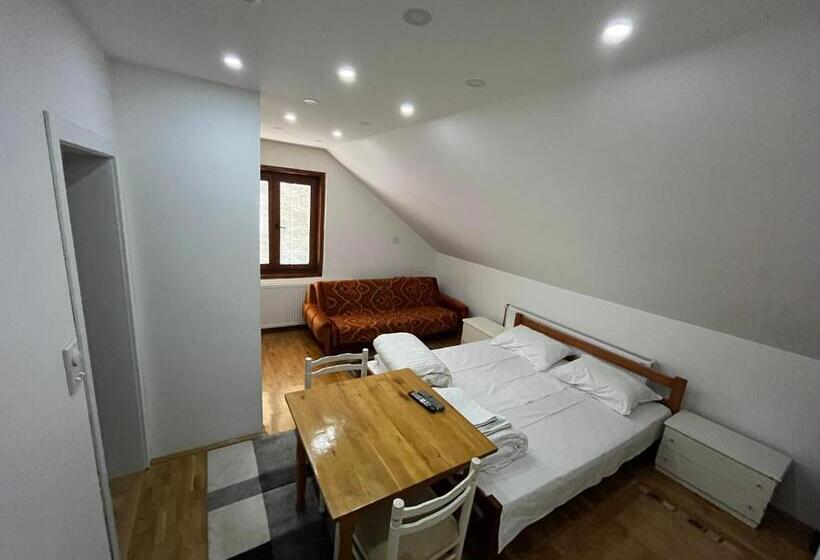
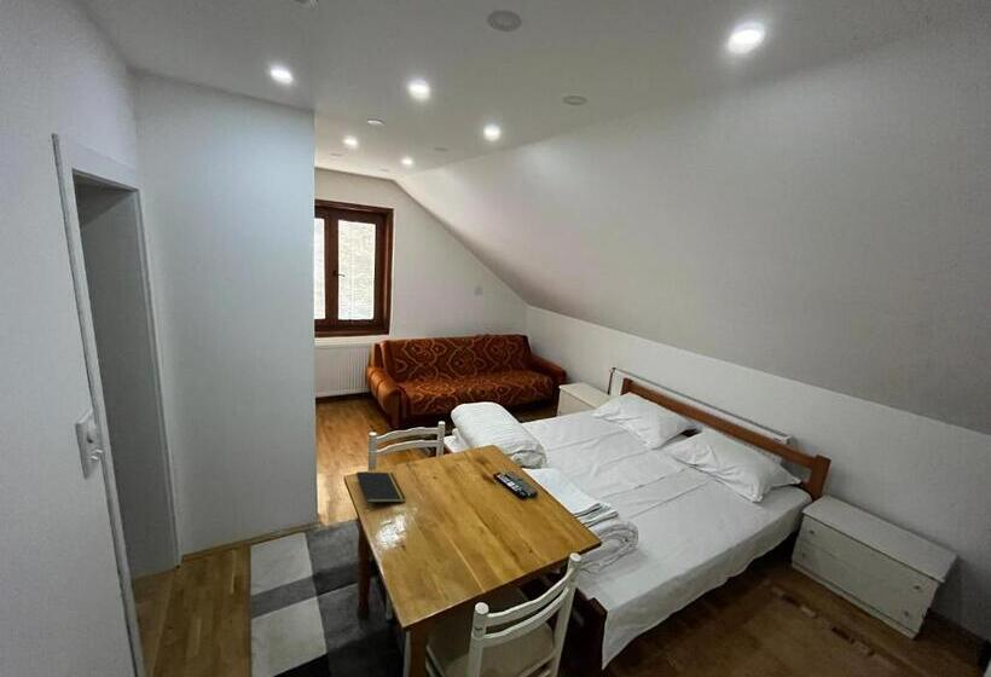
+ notepad [355,470,407,509]
